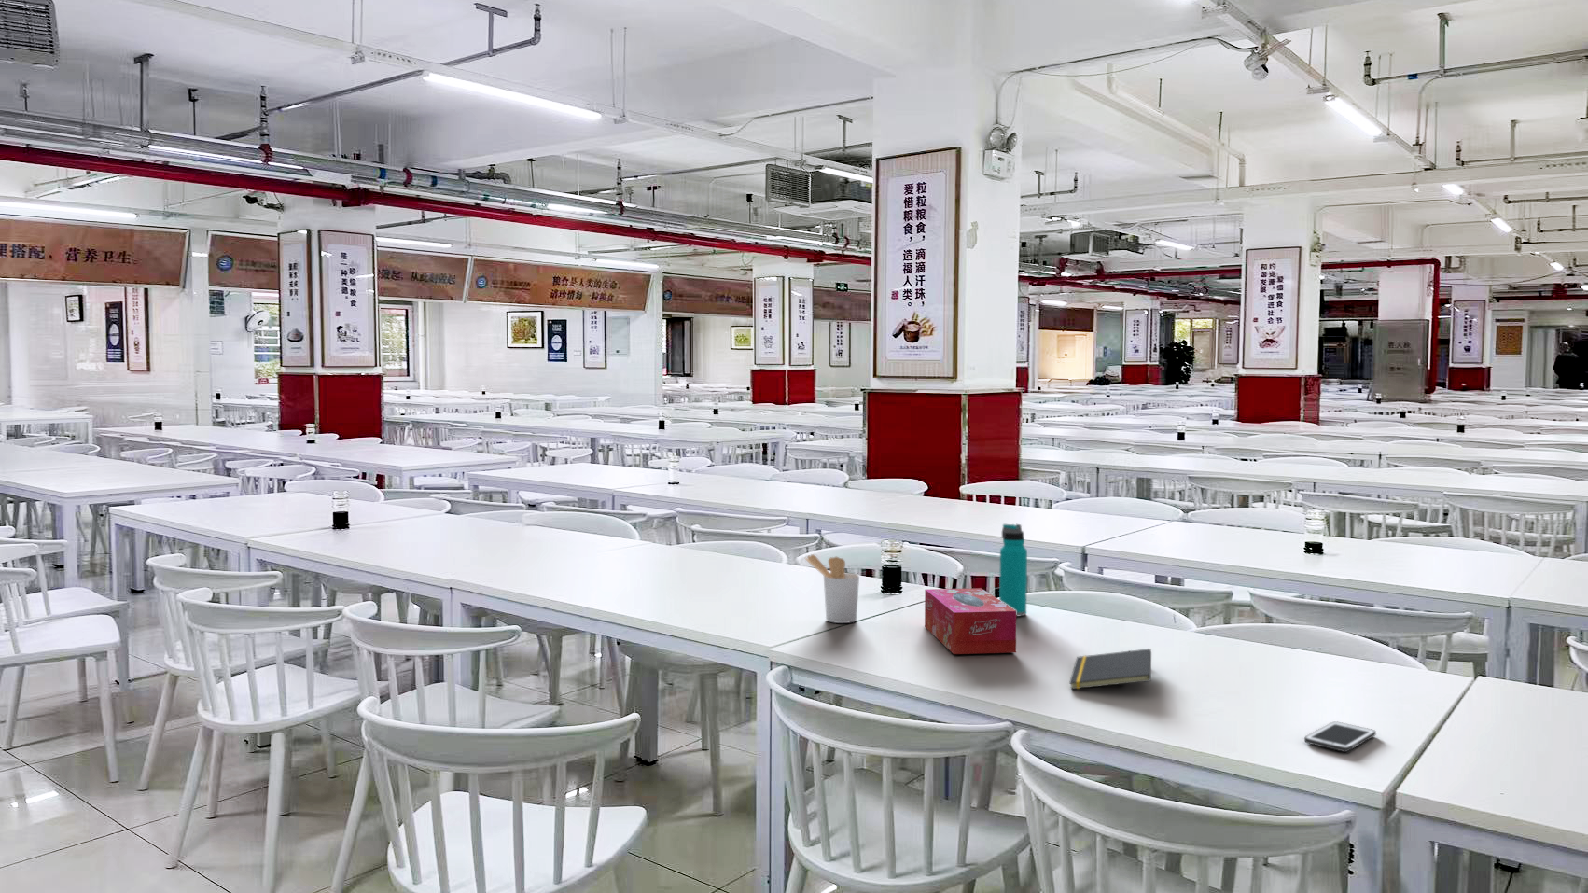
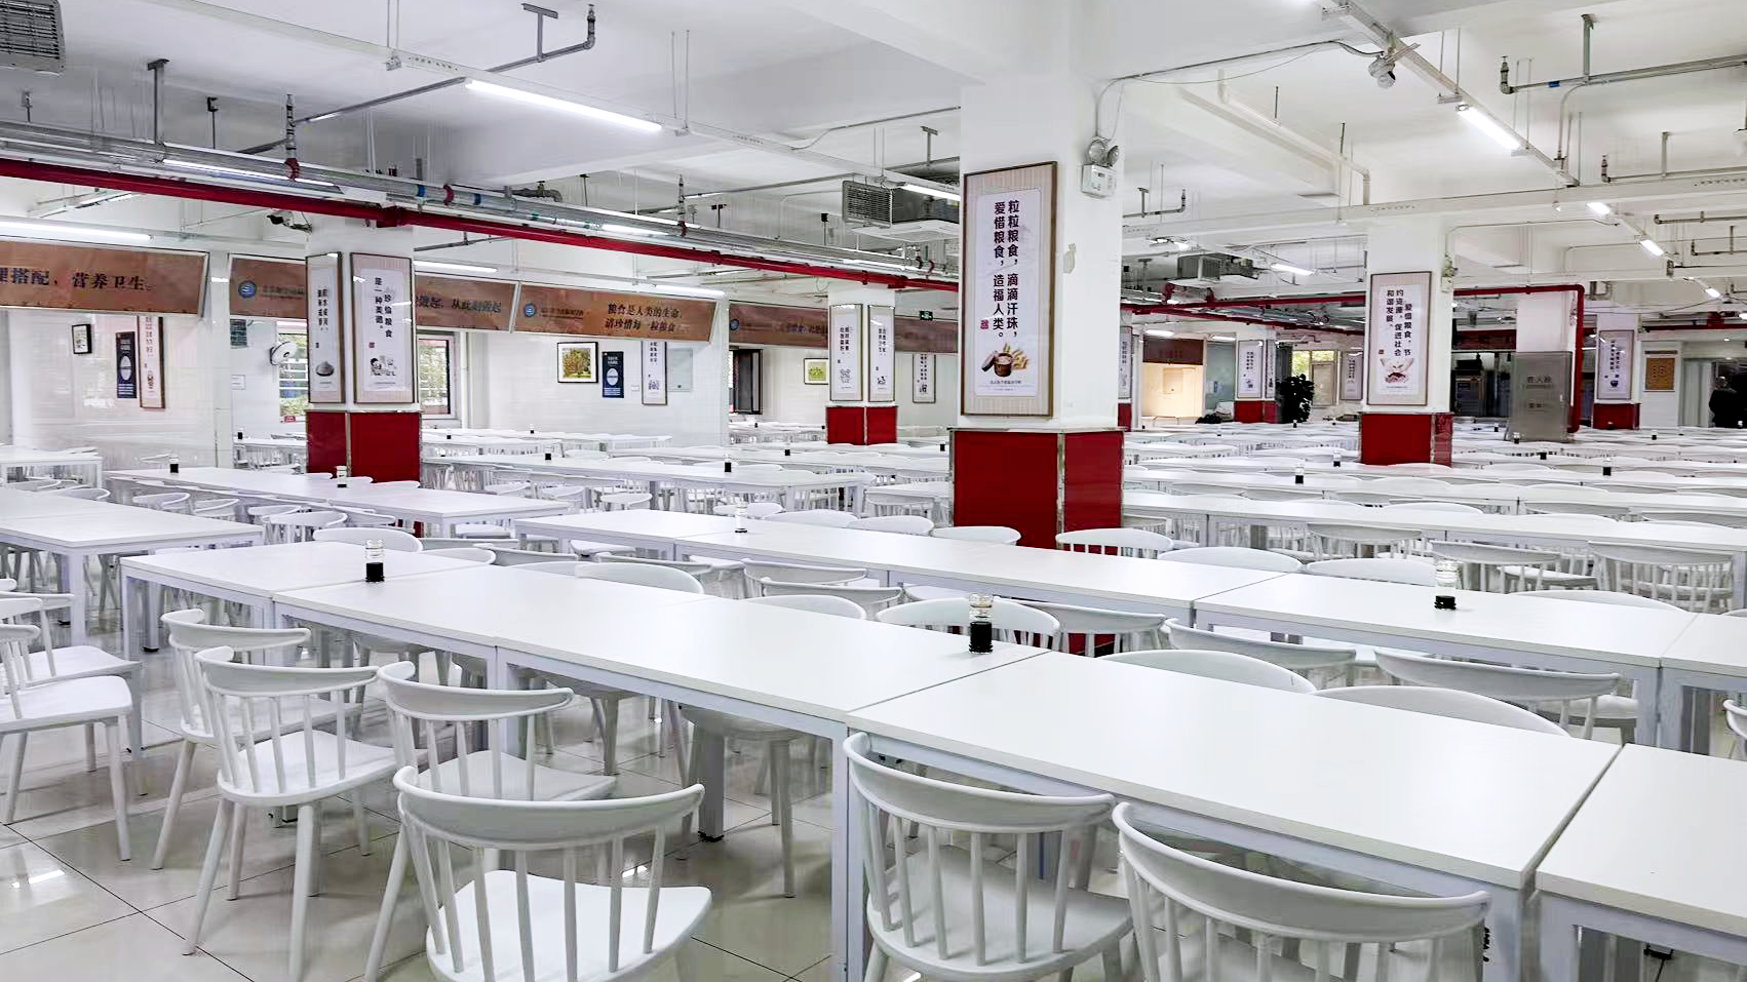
- utensil holder [804,553,861,625]
- tissue box [924,587,1016,655]
- notepad [1069,648,1152,690]
- cell phone [1303,721,1378,753]
- water bottle [998,523,1028,617]
